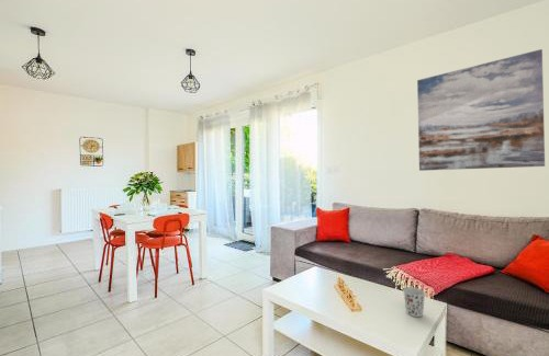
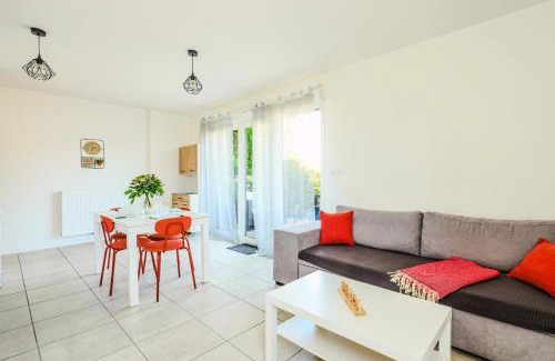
- wall art [416,48,546,172]
- cup [402,286,426,318]
